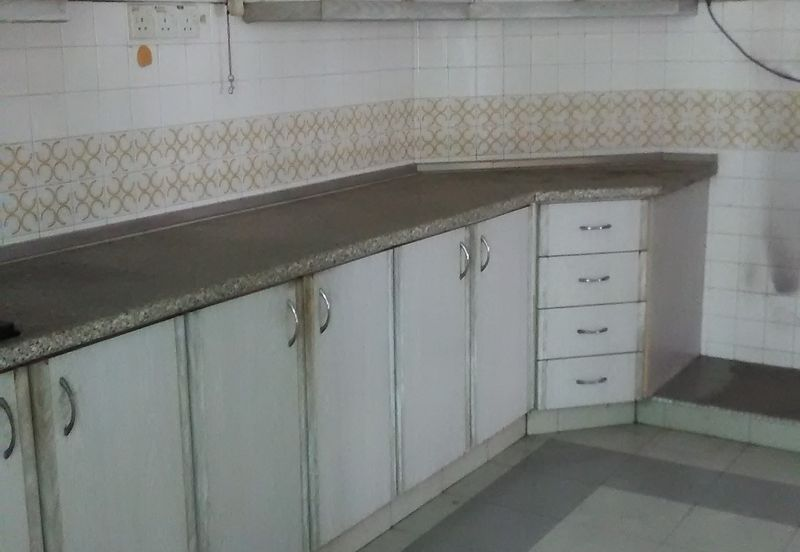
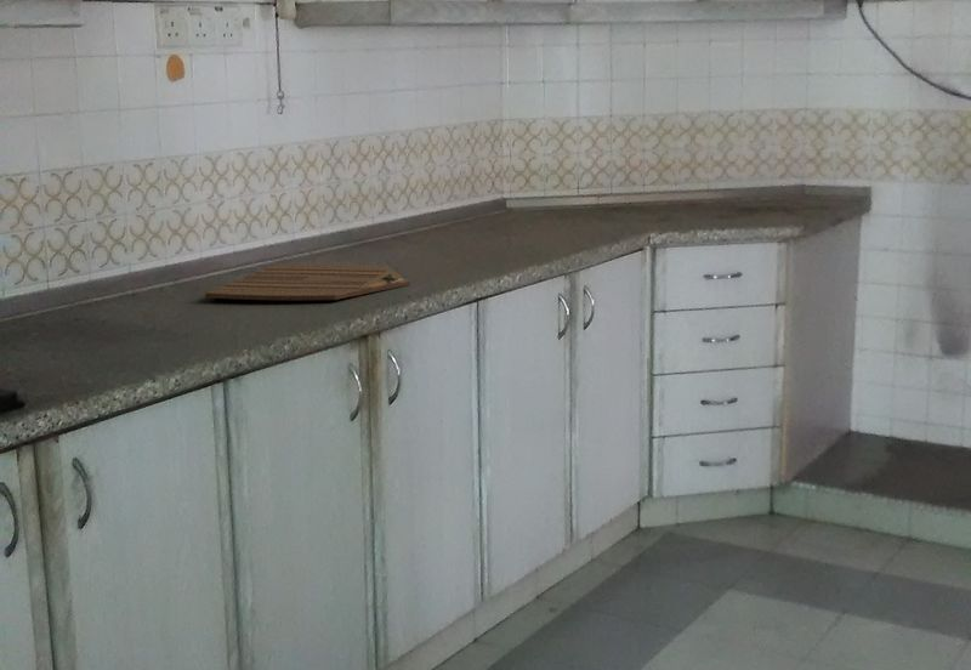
+ cutting board [204,263,411,301]
